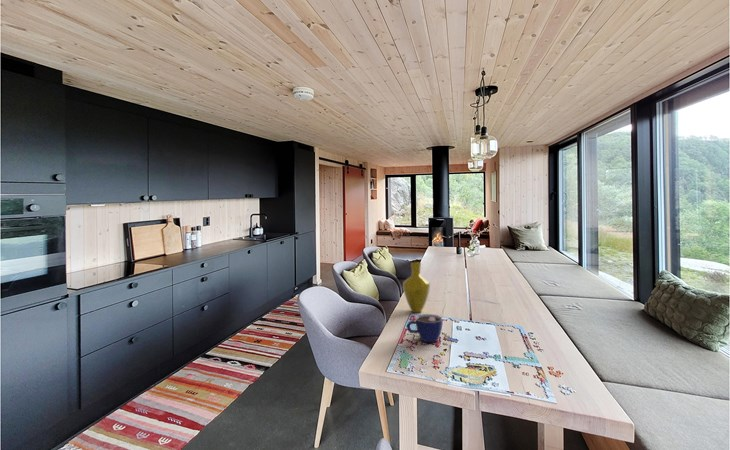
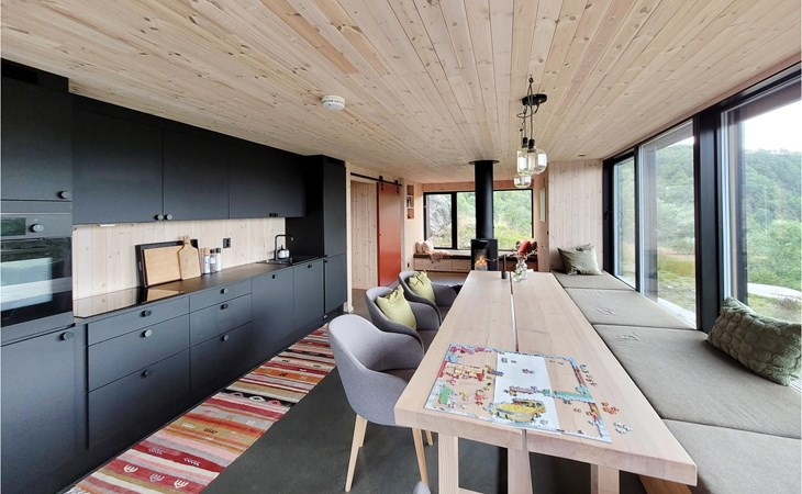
- vase [402,261,431,314]
- cup [406,313,444,343]
